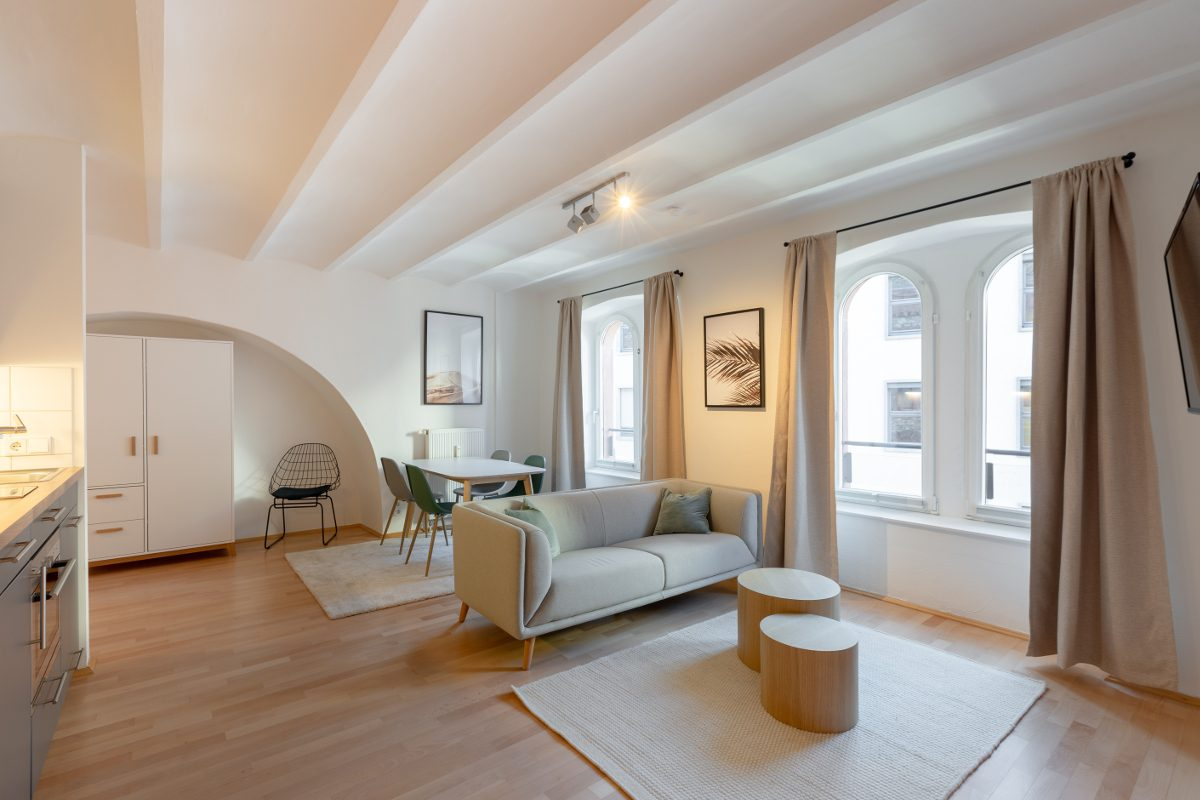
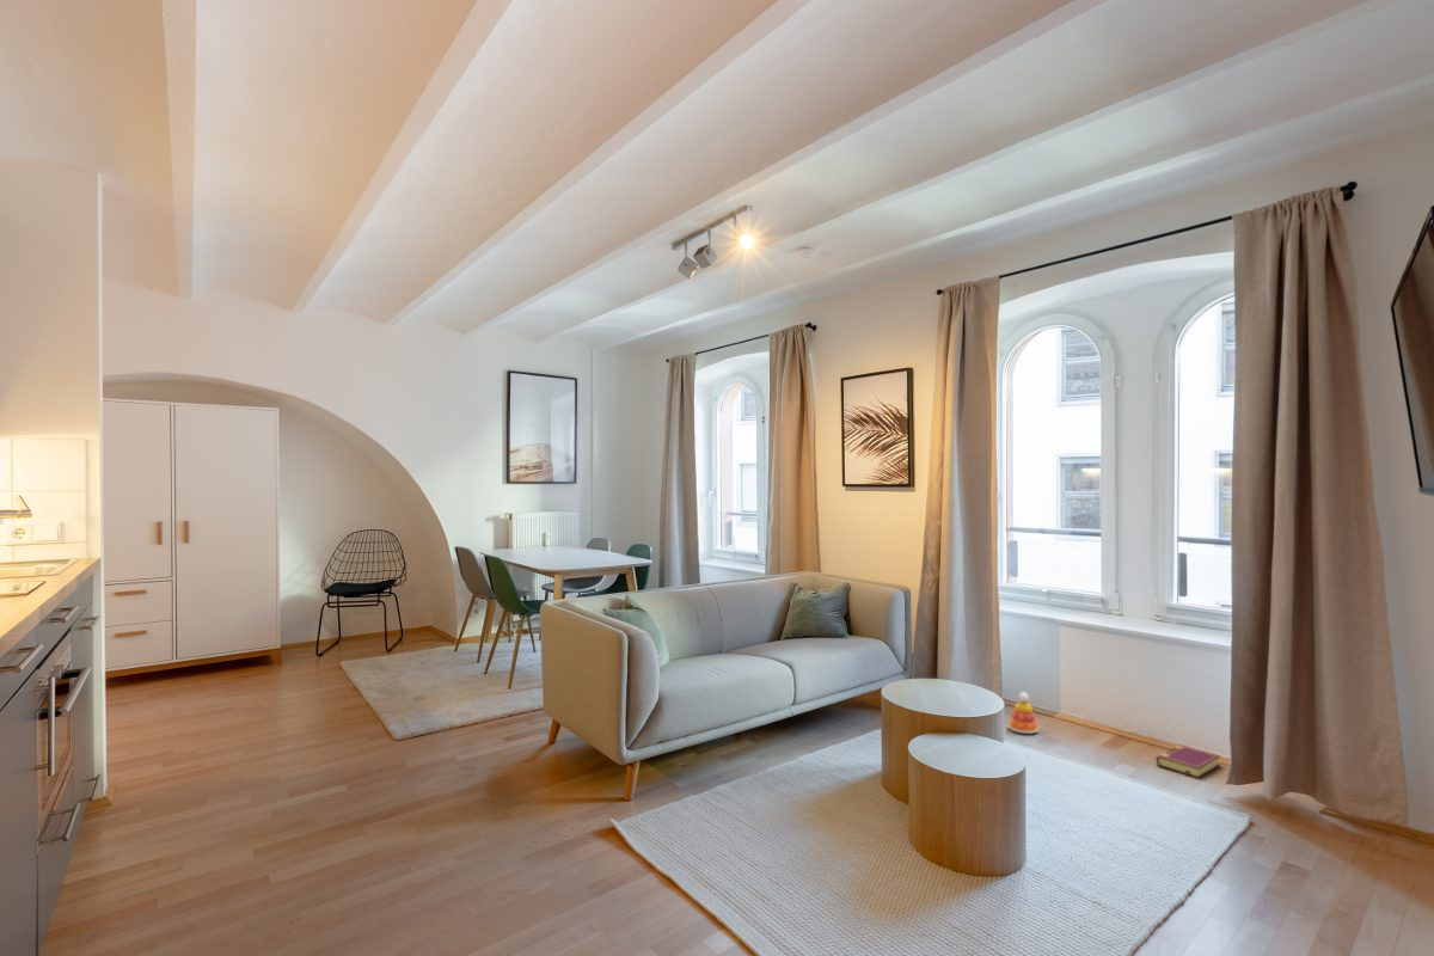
+ stacking toy [1007,691,1040,735]
+ book [1156,744,1221,779]
